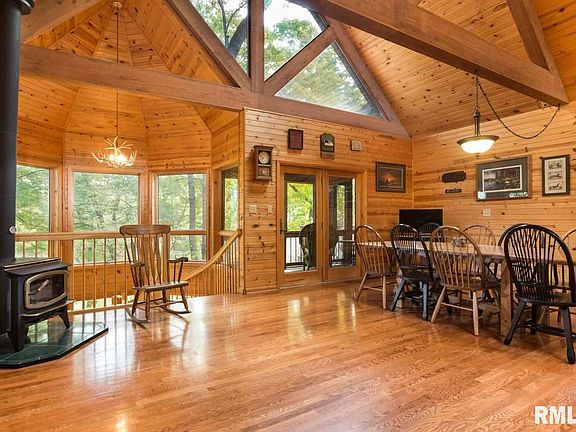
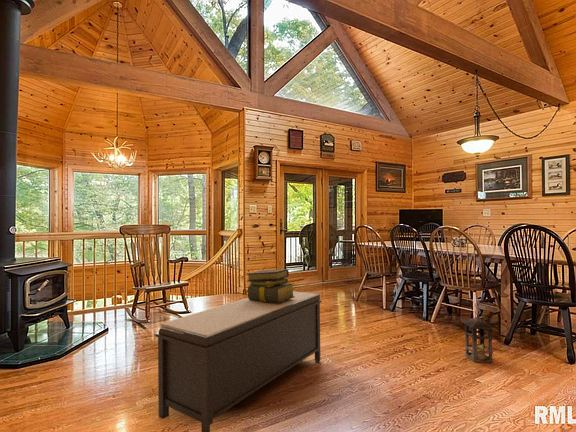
+ lantern [463,298,494,363]
+ stack of books [246,268,295,303]
+ bench [154,290,323,432]
